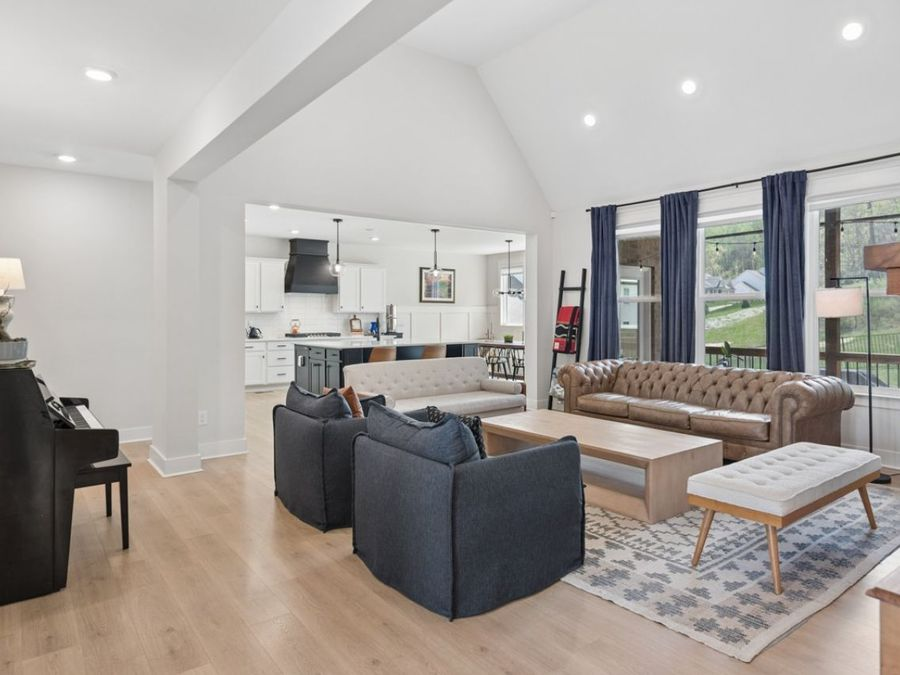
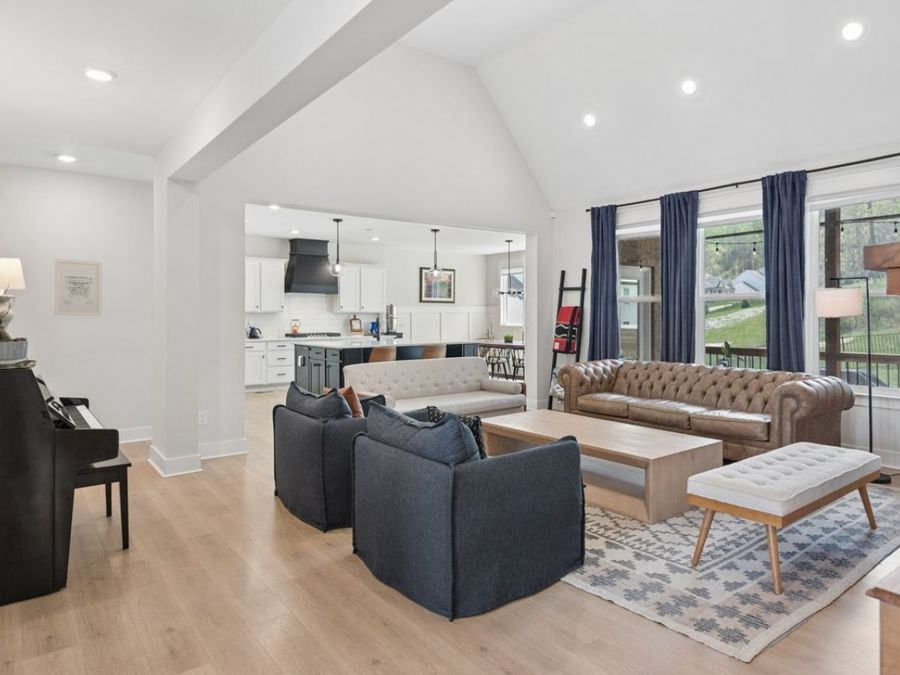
+ wall art [54,258,103,317]
